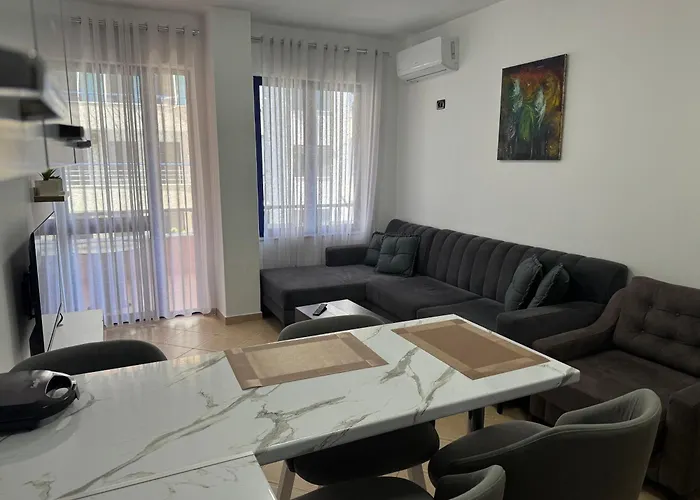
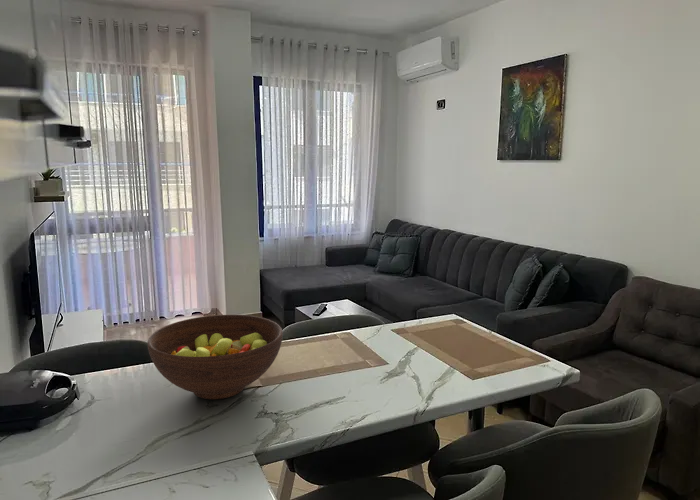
+ fruit bowl [147,314,284,400]
